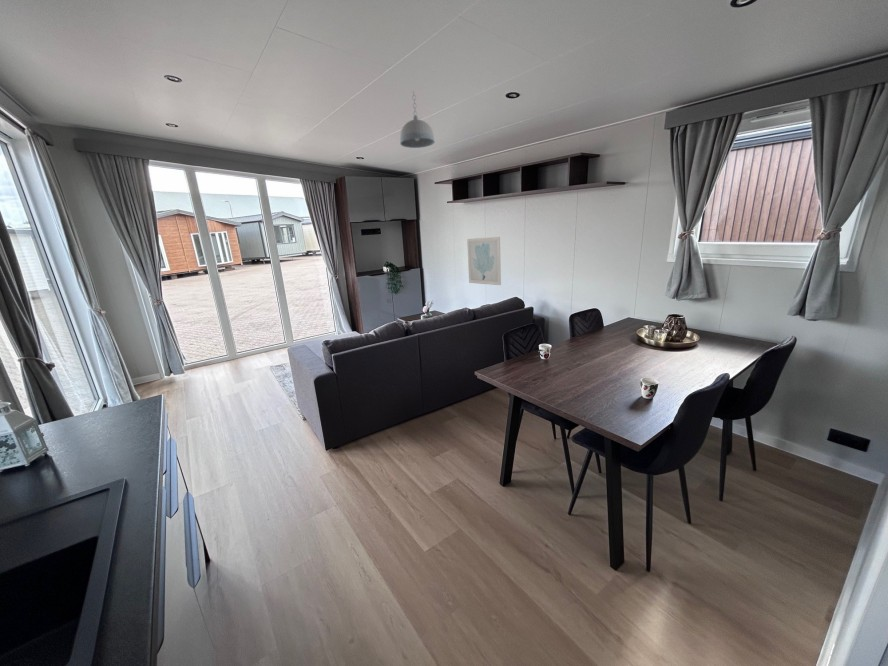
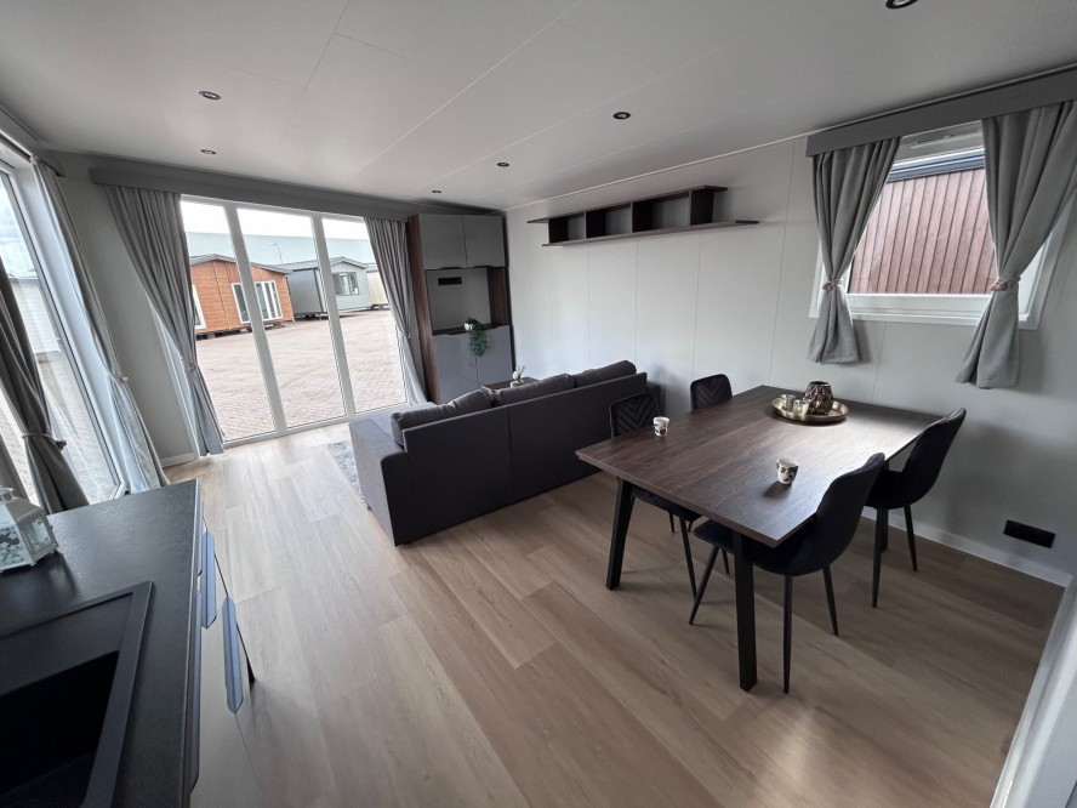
- wall art [466,236,502,286]
- pendant light [399,90,436,149]
